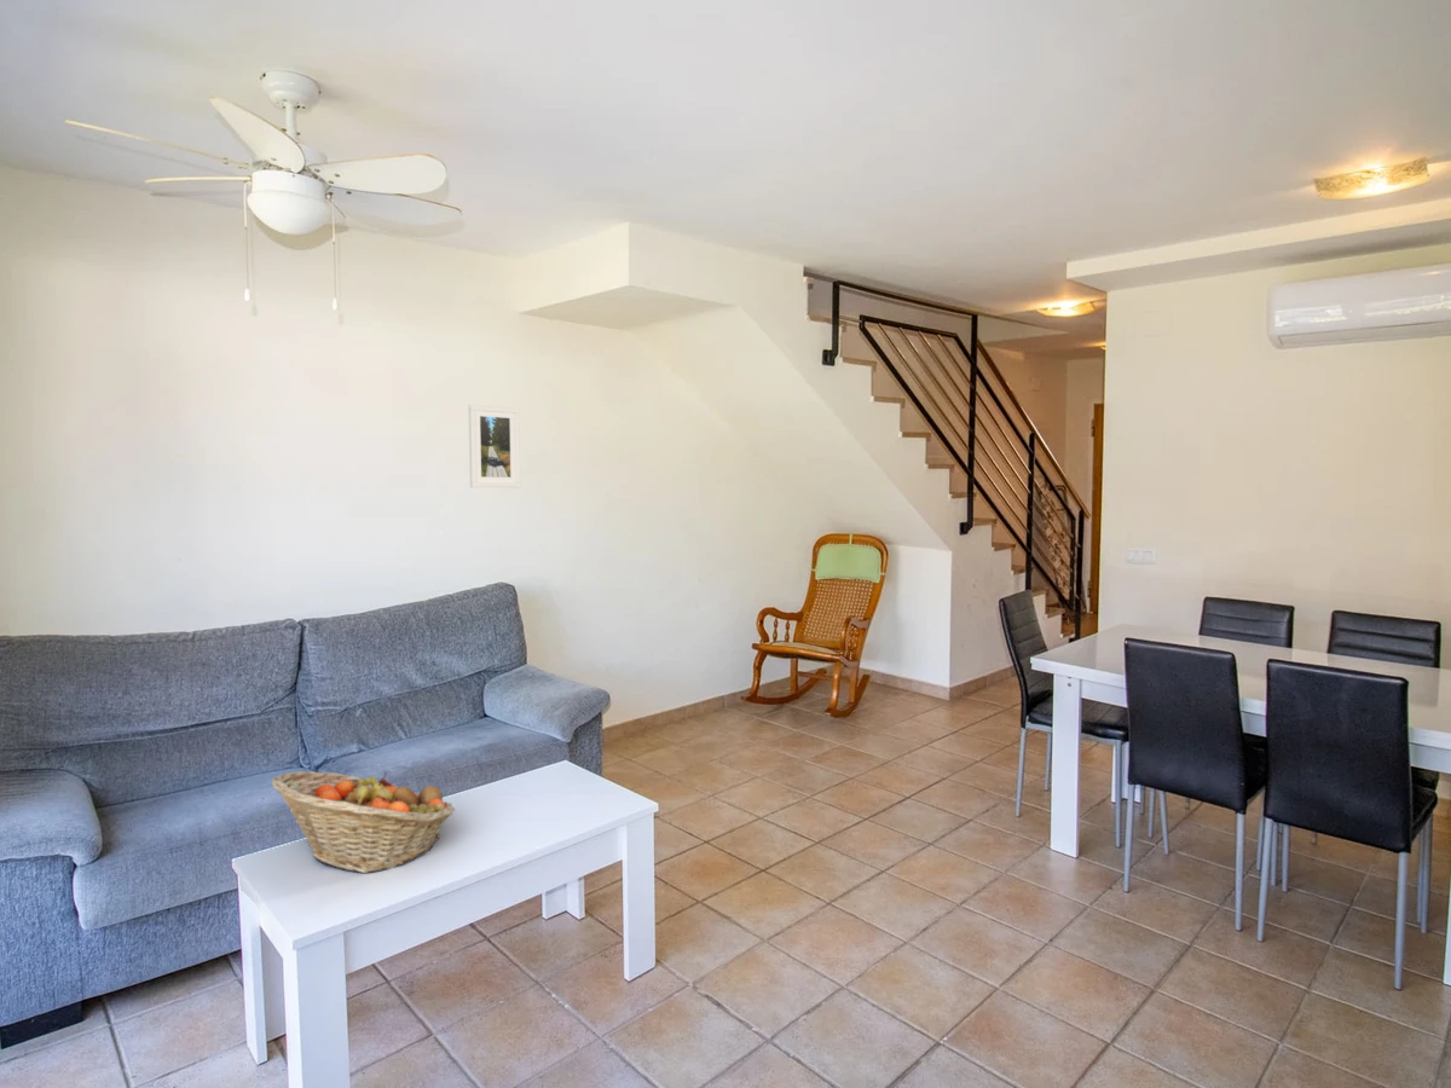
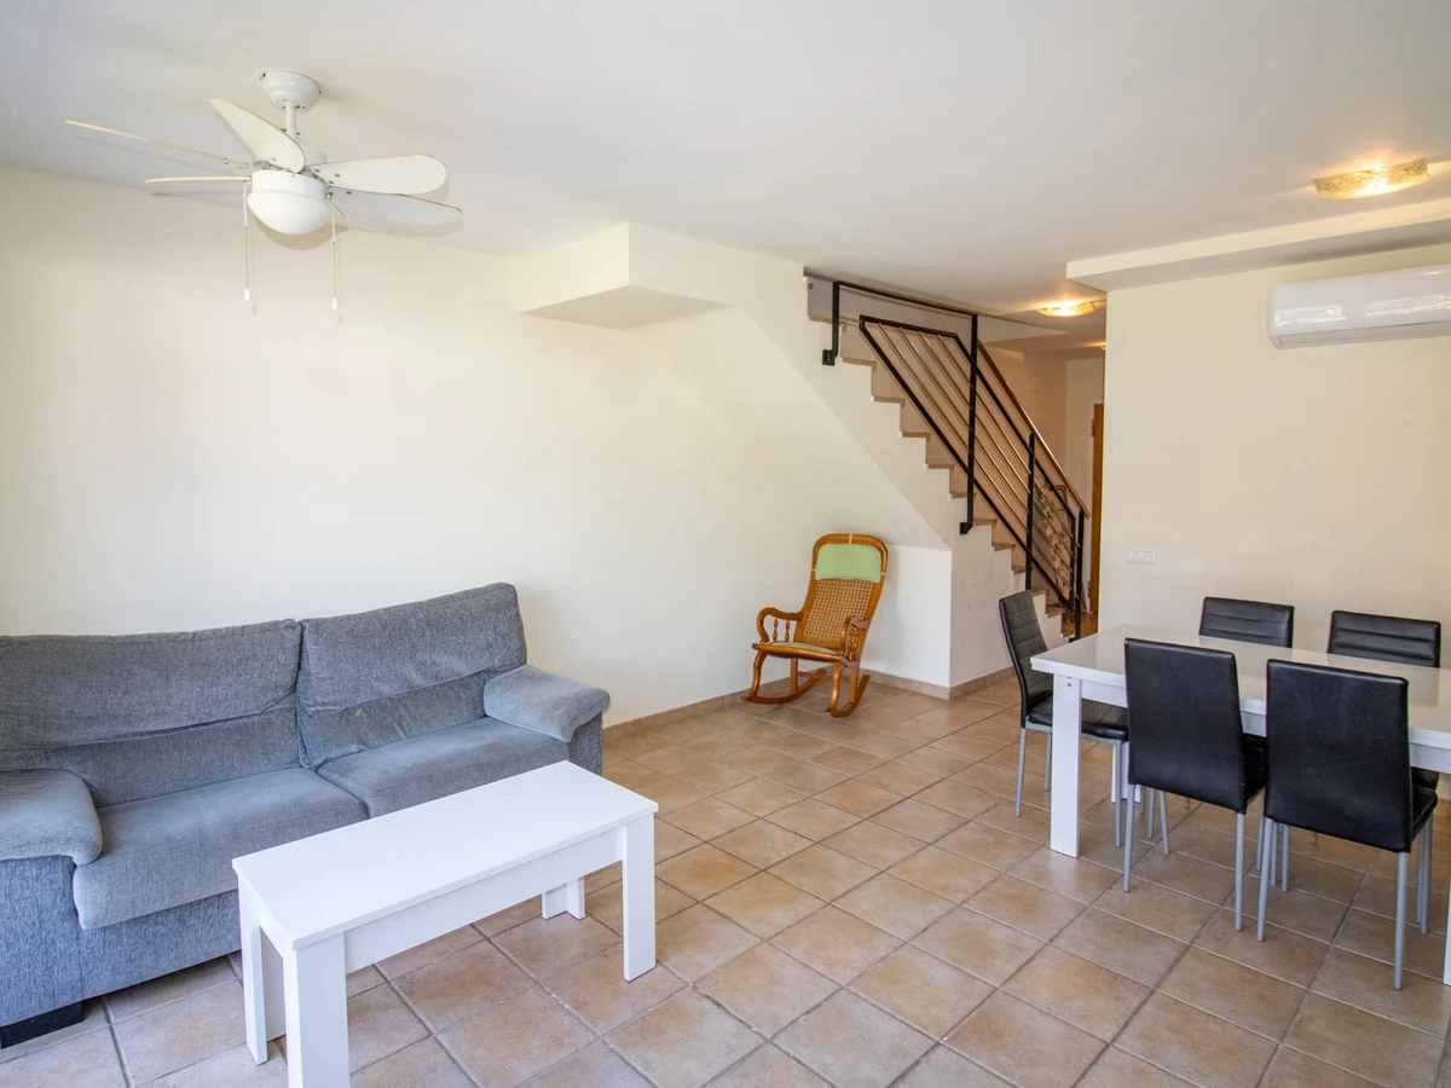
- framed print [467,404,521,488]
- fruit basket [271,770,456,874]
